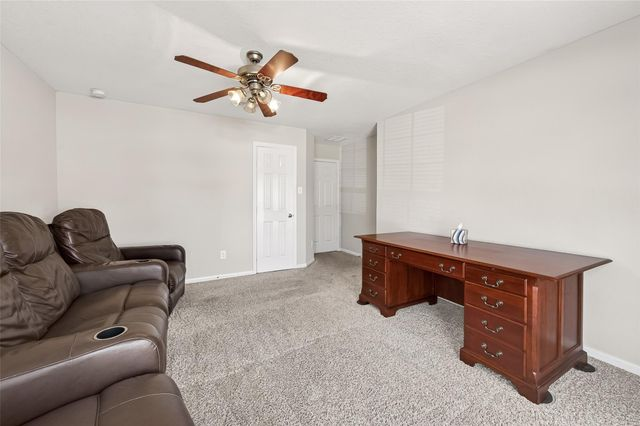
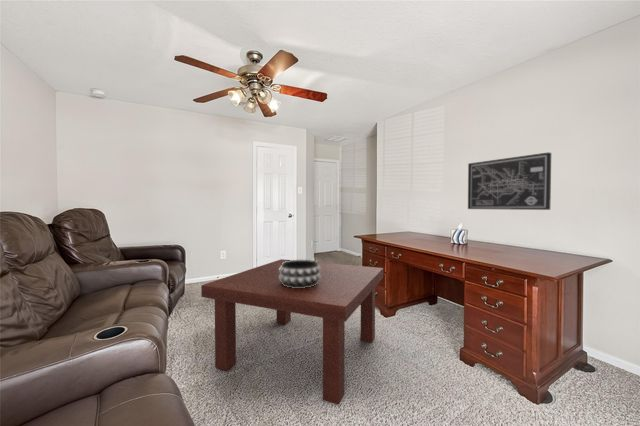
+ wall art [467,151,552,211]
+ decorative bowl [279,259,321,288]
+ coffee table [200,258,384,406]
